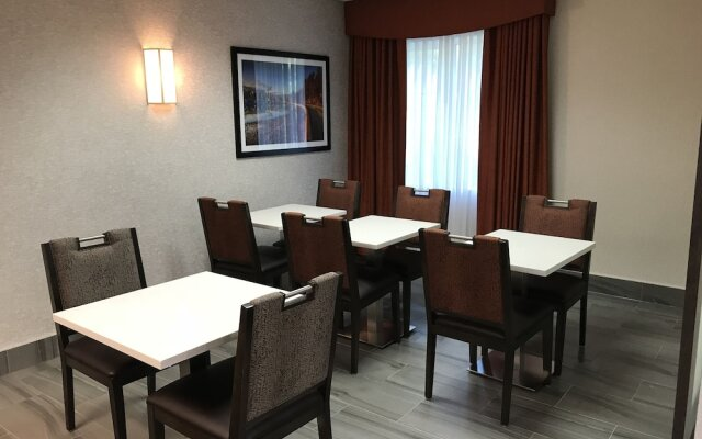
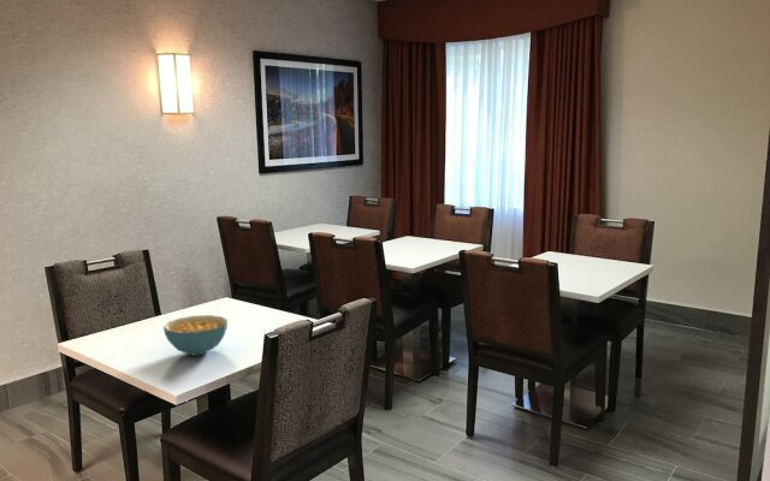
+ cereal bowl [162,314,229,356]
